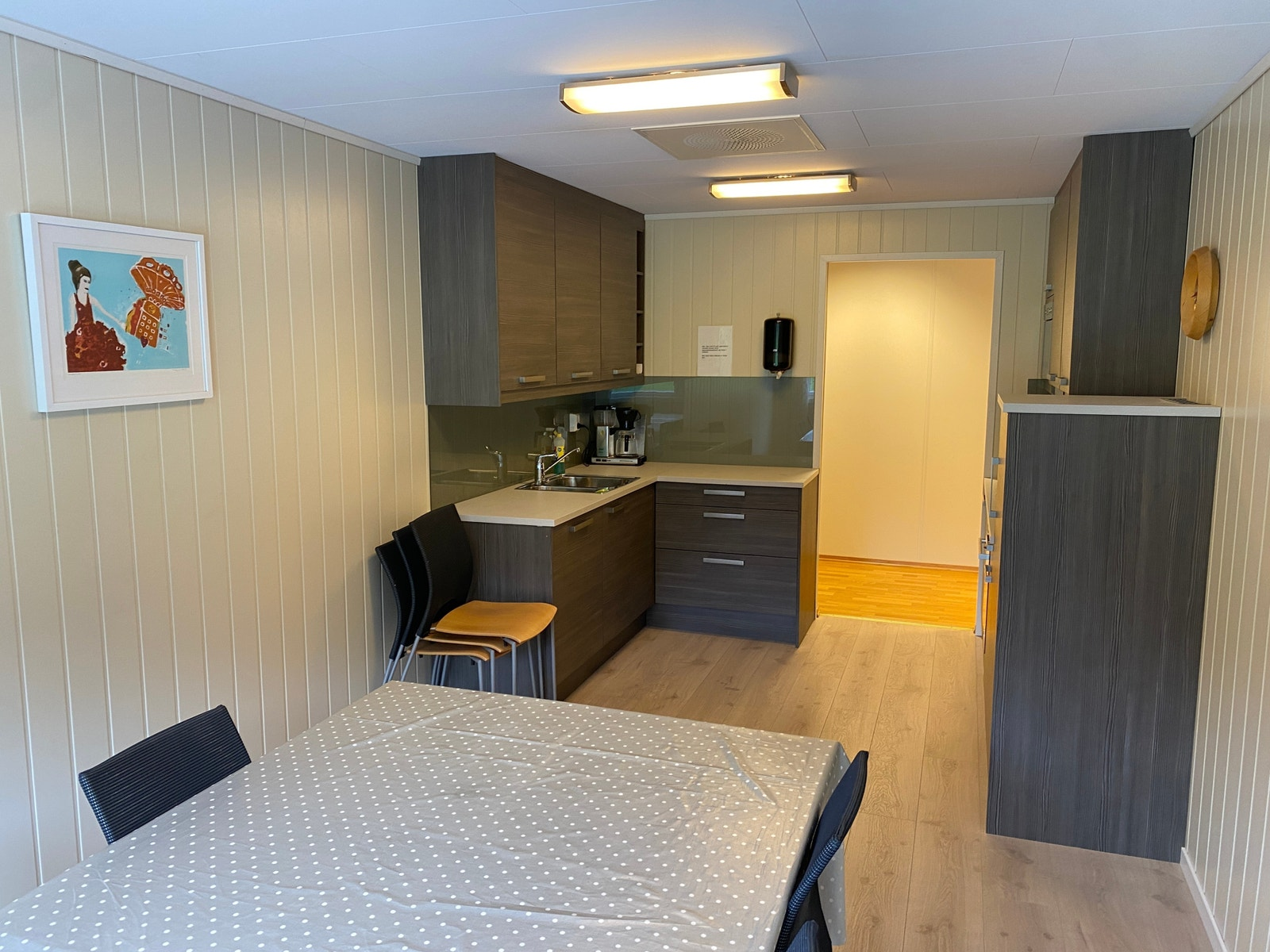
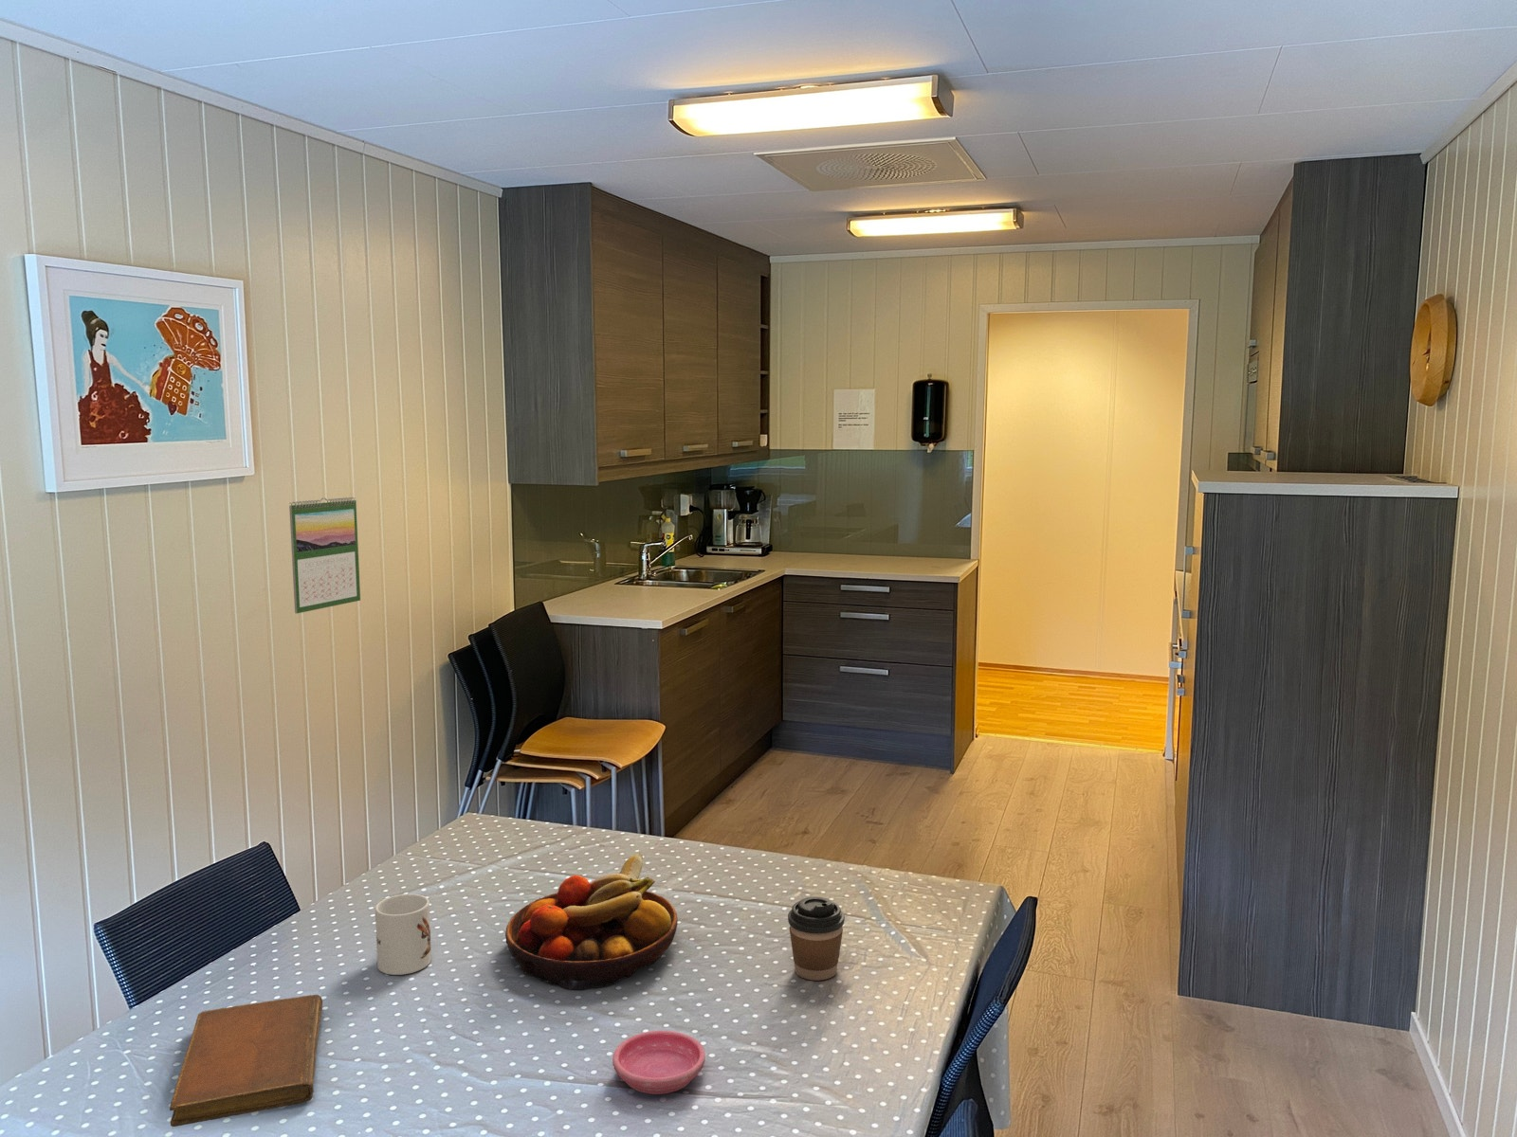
+ mug [375,893,432,976]
+ calendar [288,497,361,614]
+ saucer [612,1030,706,1095]
+ coffee cup [787,896,846,982]
+ fruit bowl [504,852,678,990]
+ notebook [168,994,324,1127]
